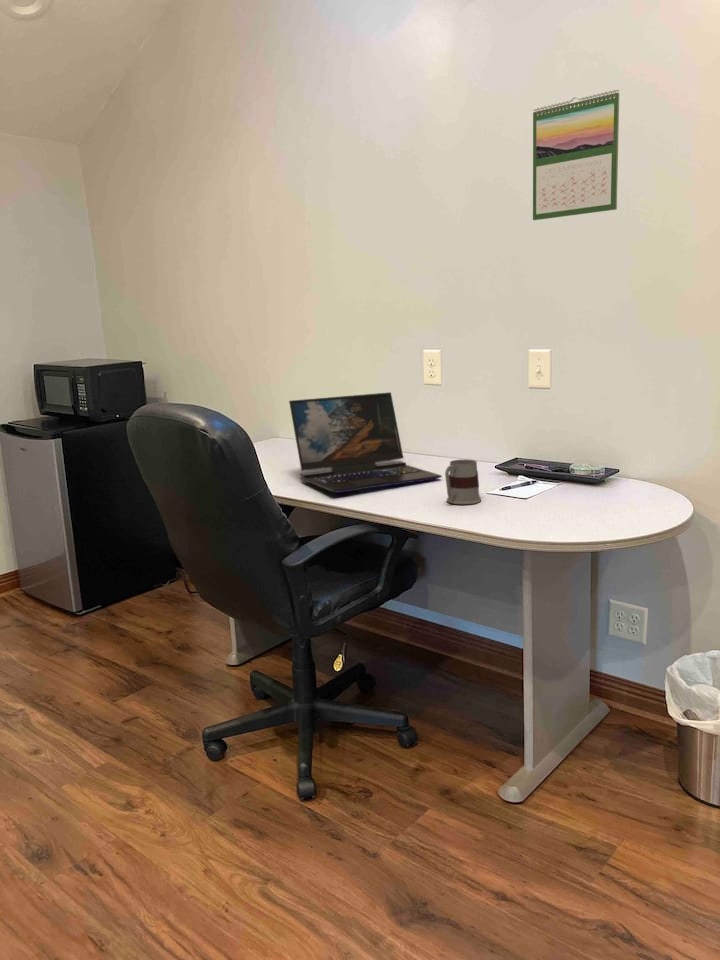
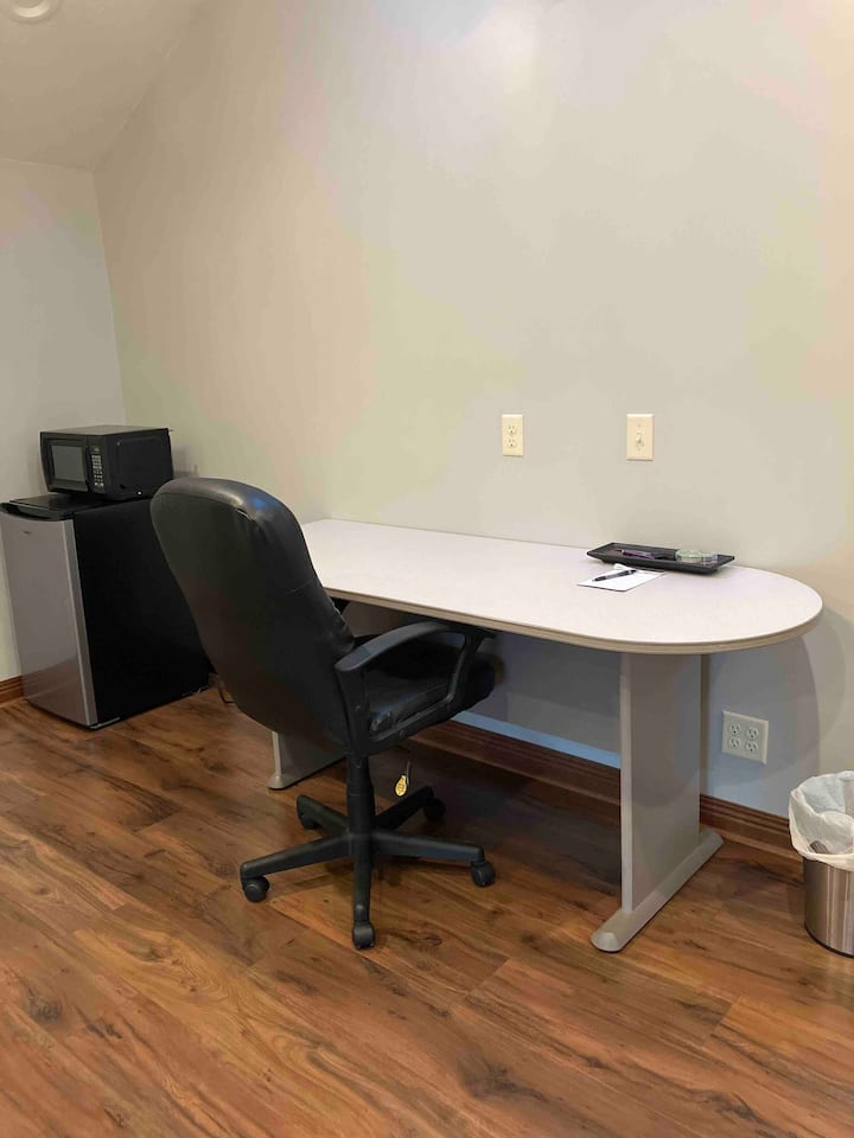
- calendar [532,89,620,221]
- mug [444,459,482,505]
- laptop [288,391,443,494]
